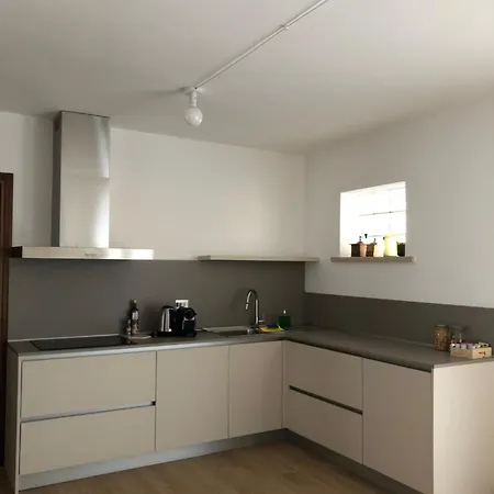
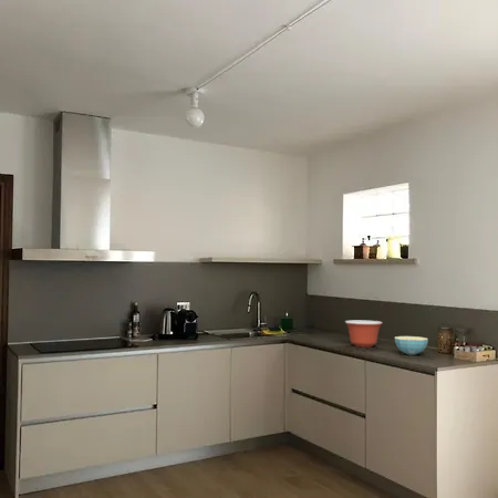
+ cereal bowl [394,335,429,356]
+ mixing bowl [344,320,384,347]
